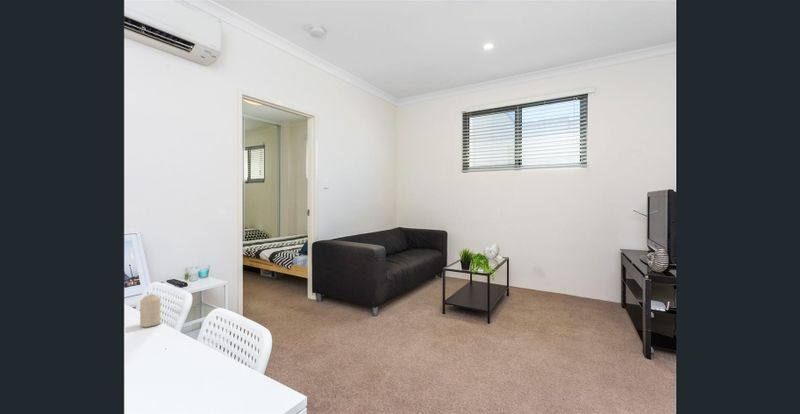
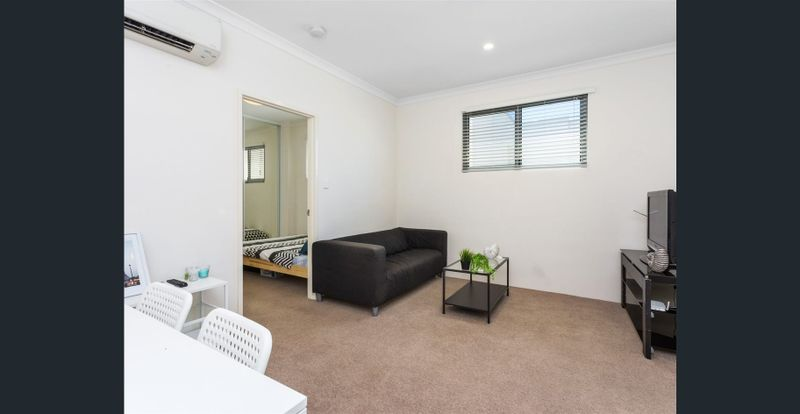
- candle [139,293,161,328]
